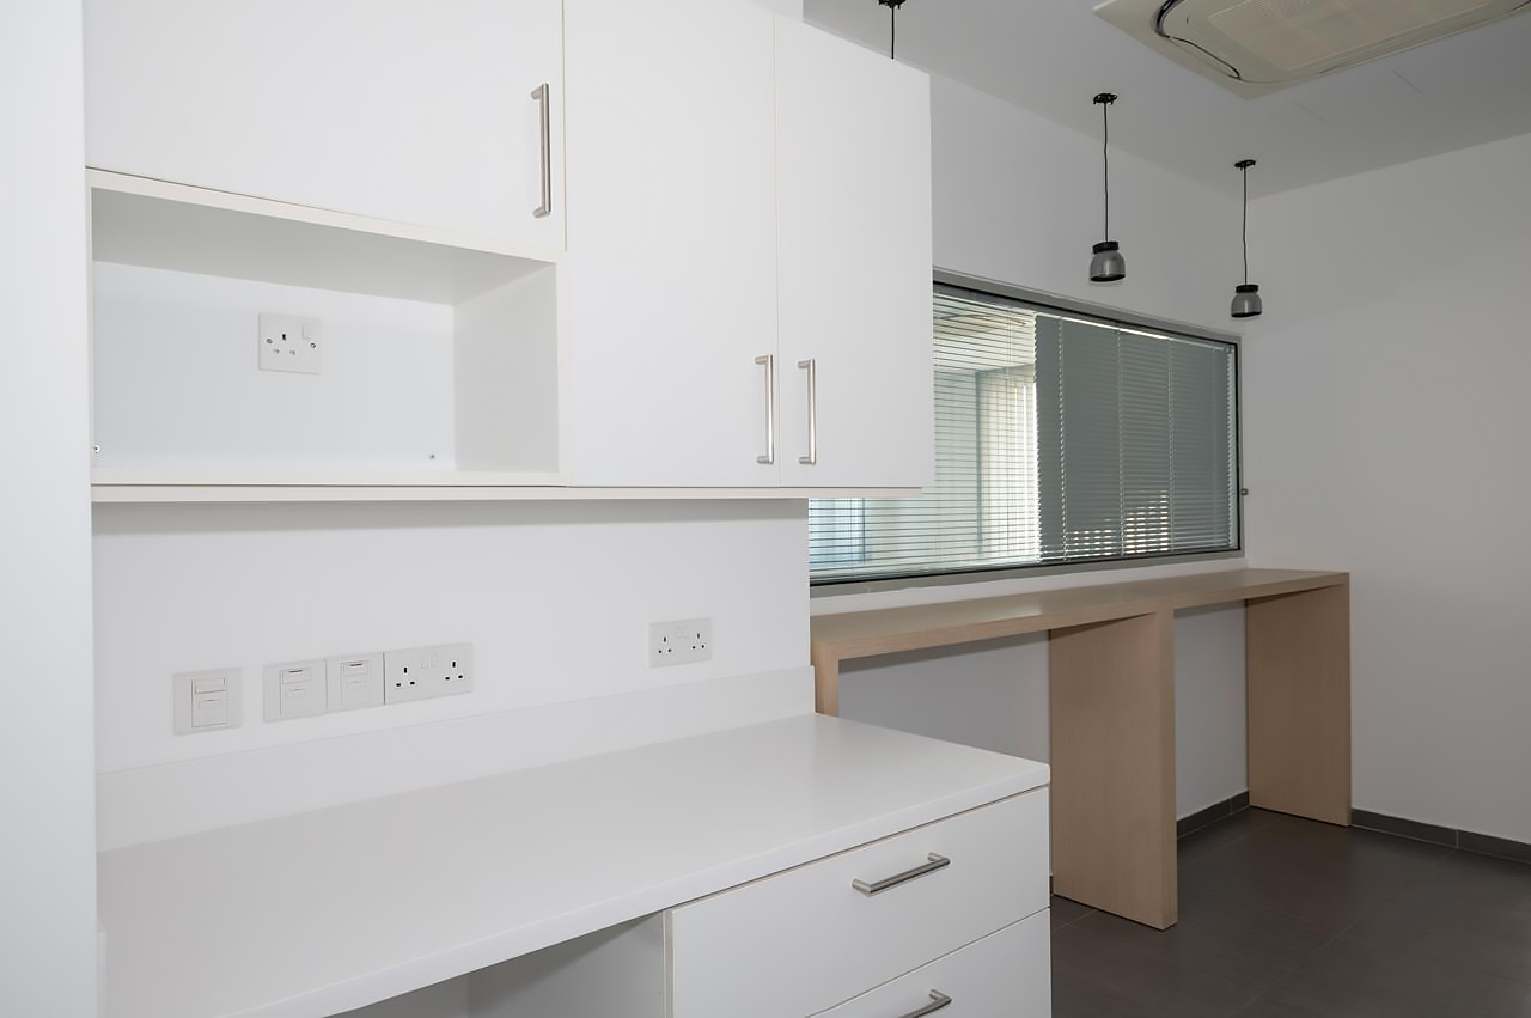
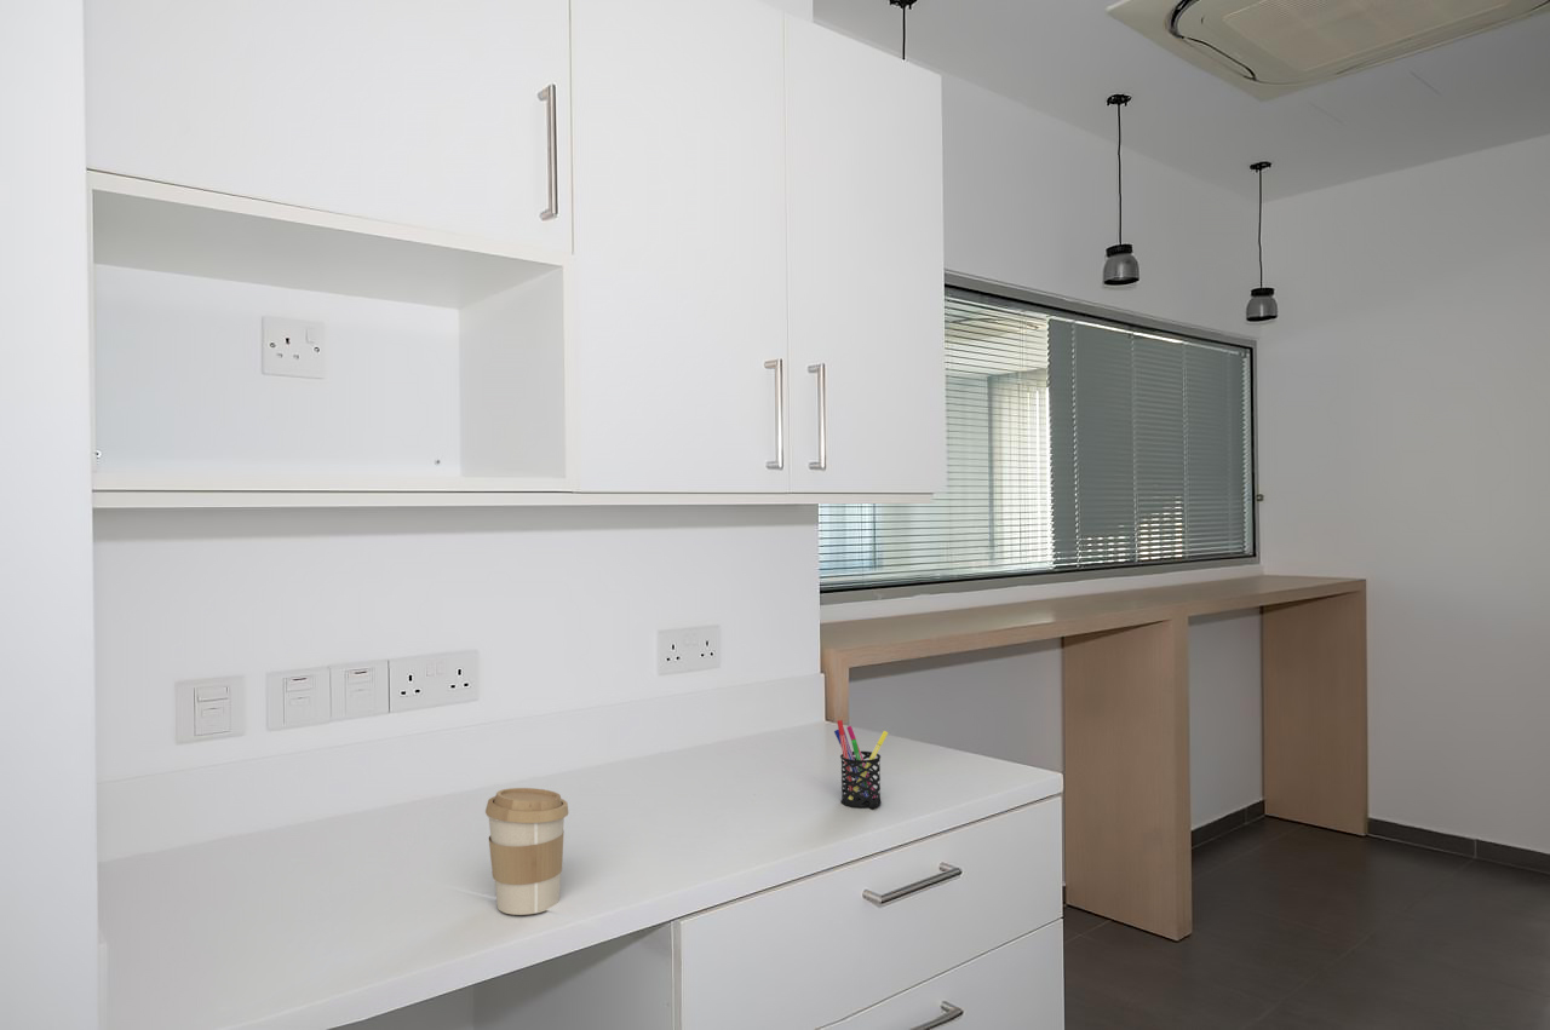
+ pen holder [833,719,889,810]
+ coffee cup [484,787,569,916]
